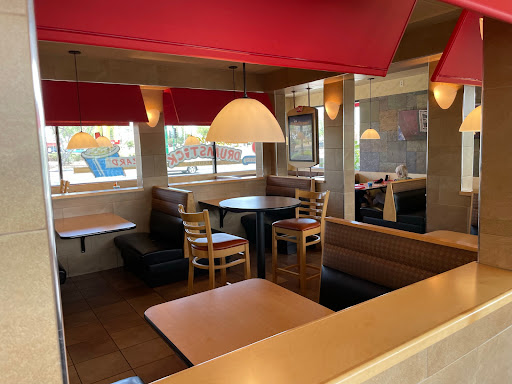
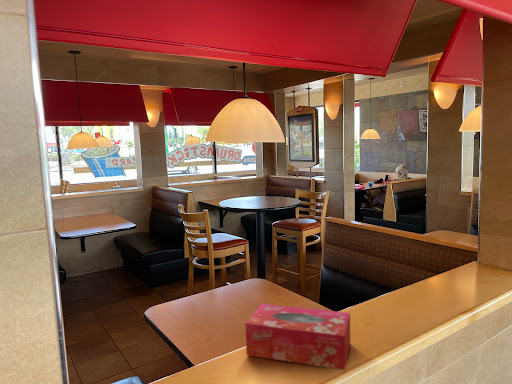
+ tissue box [244,303,351,371]
